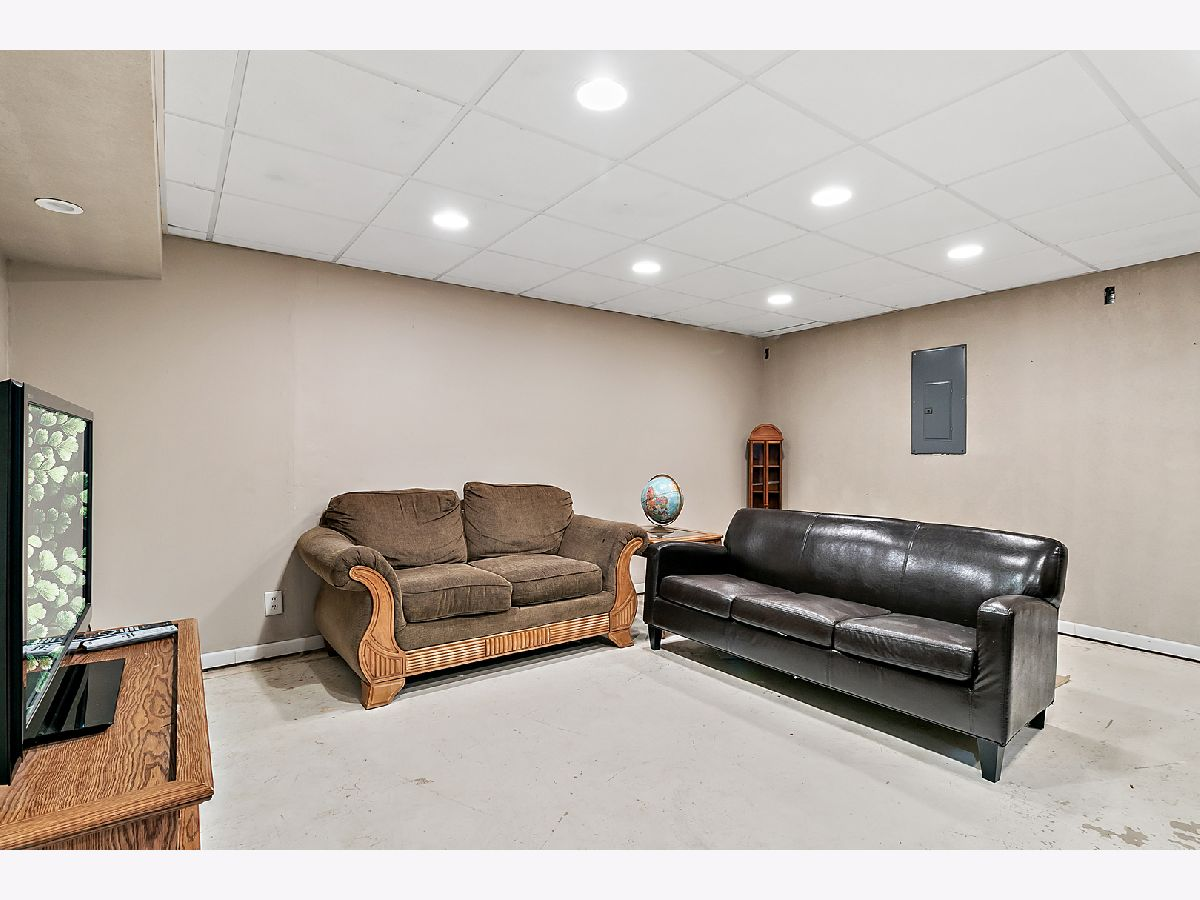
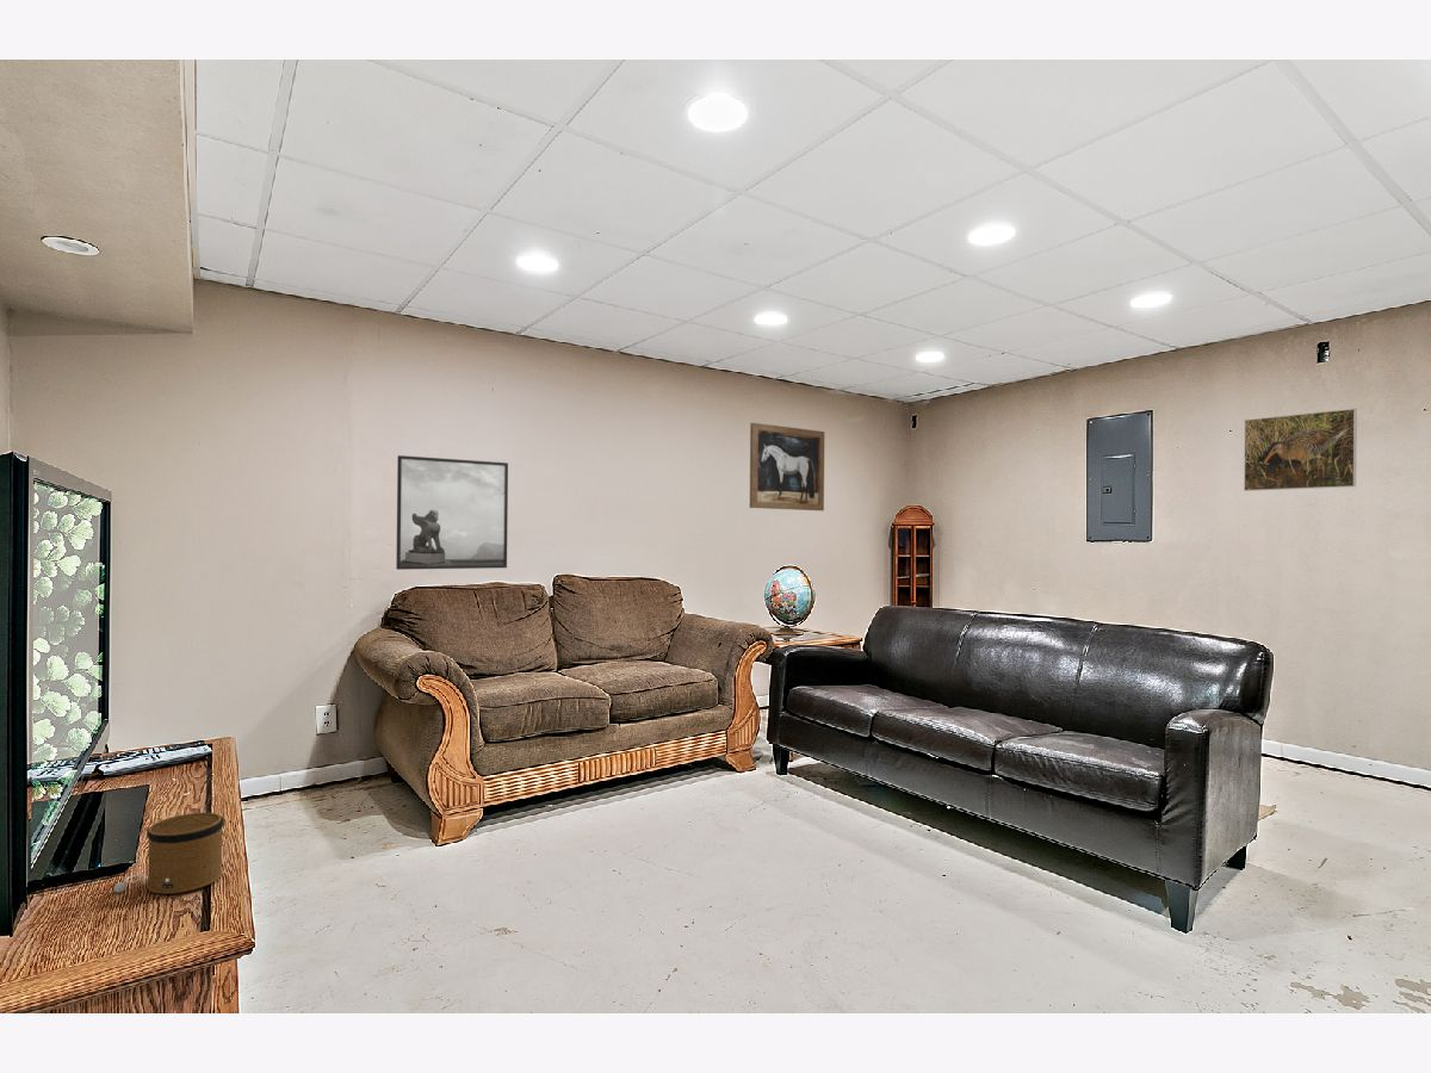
+ speaker [113,812,225,895]
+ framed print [1243,408,1358,492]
+ wall art [749,422,825,511]
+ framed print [395,454,509,571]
